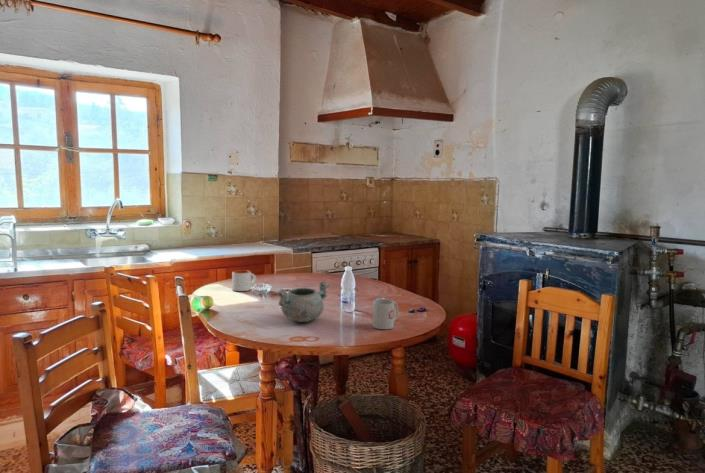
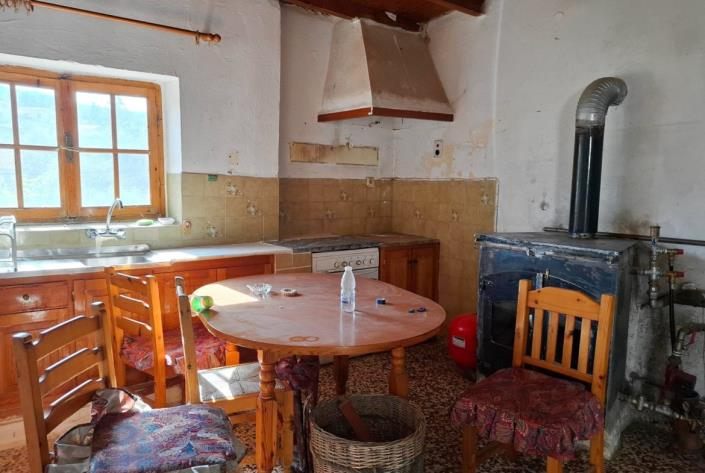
- decorative bowl [275,281,331,323]
- mug [372,298,399,330]
- mug [231,269,257,292]
